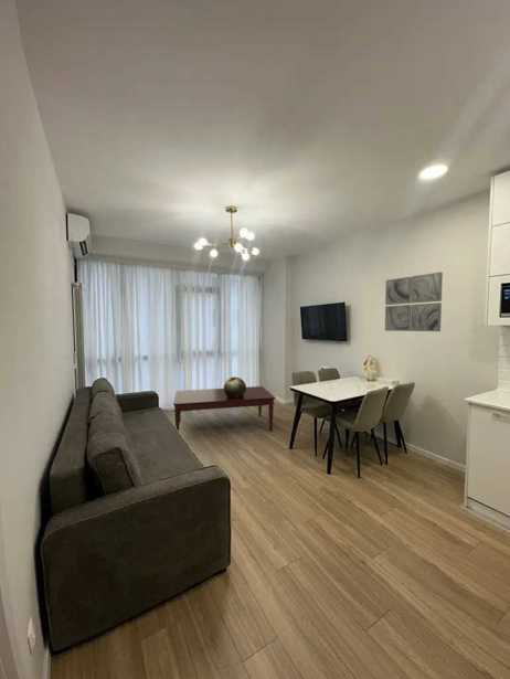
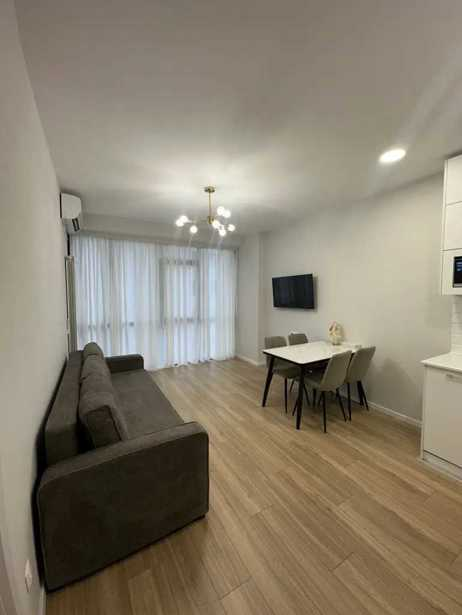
- coffee table [172,385,276,432]
- decorative sphere [223,375,247,397]
- wall art [384,270,444,332]
